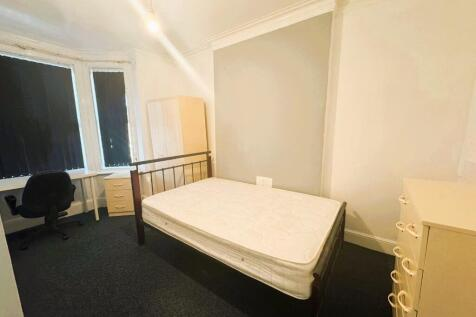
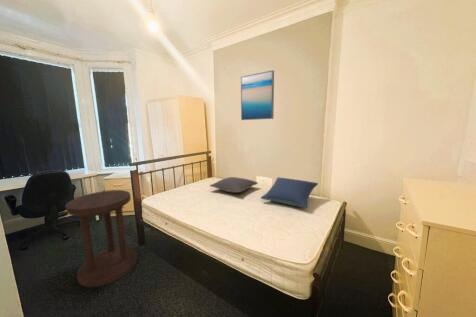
+ pillow [209,176,259,194]
+ pillow [260,176,319,209]
+ side table [64,189,138,288]
+ wall art [240,69,275,121]
